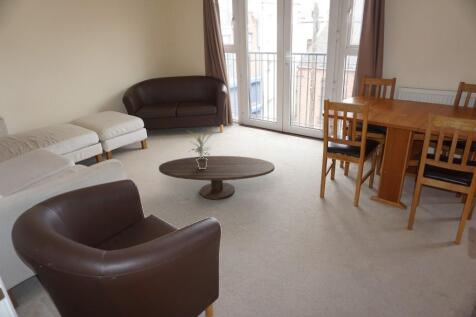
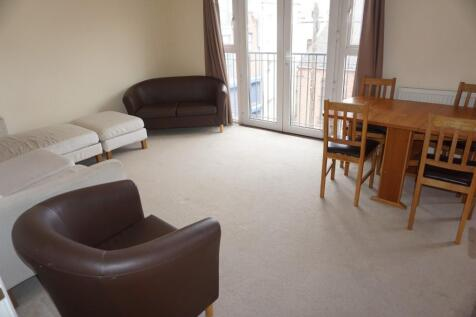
- coffee table [158,155,276,200]
- potted plant [185,127,214,169]
